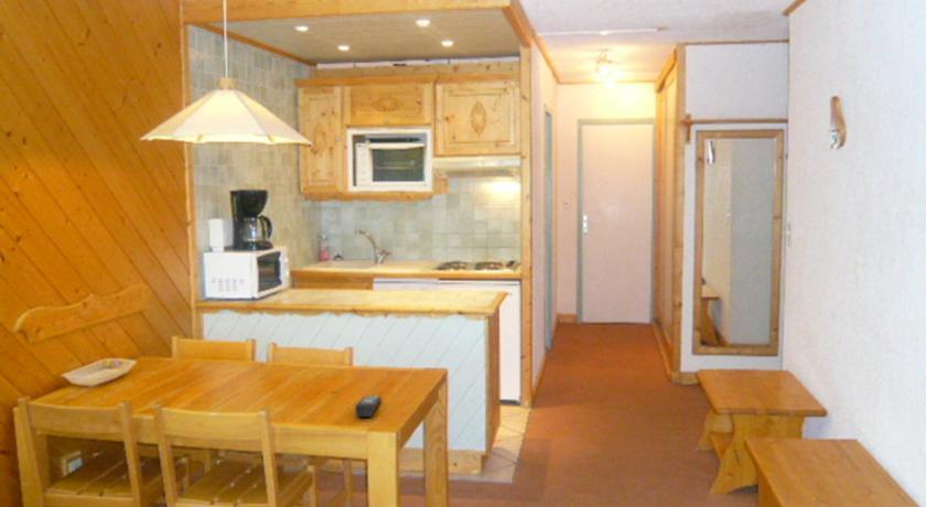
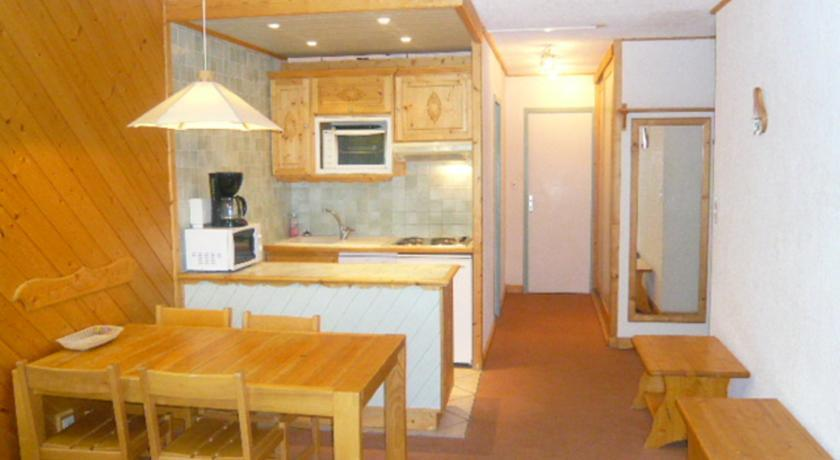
- remote control [355,395,383,418]
